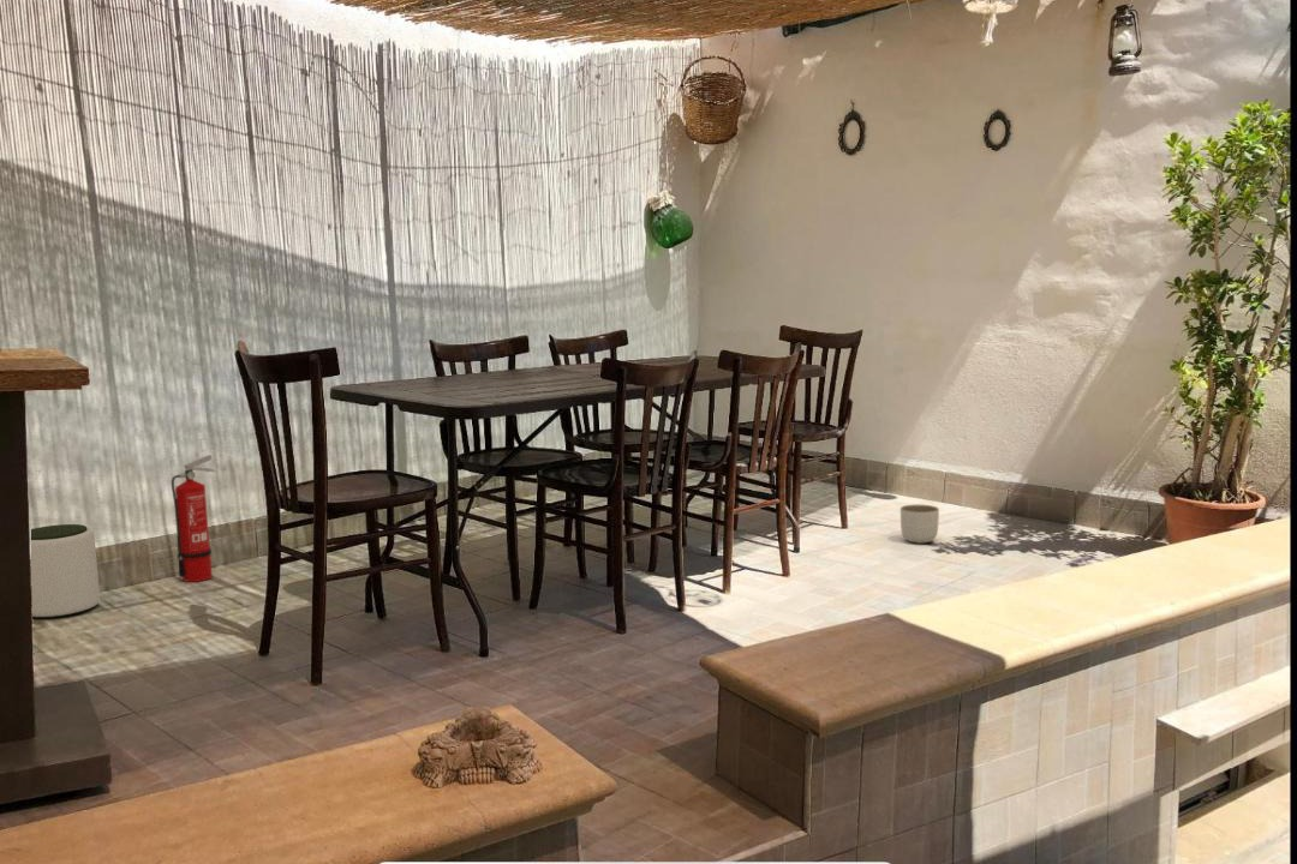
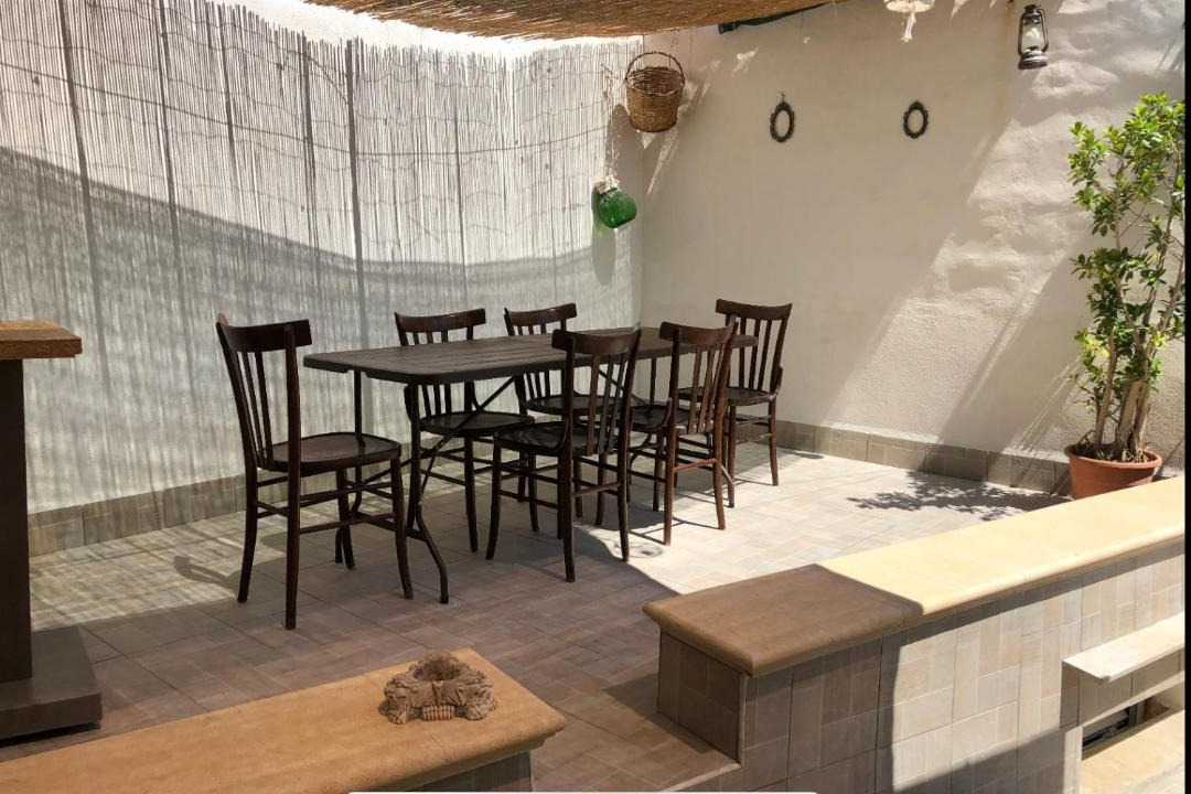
- planter [899,504,940,545]
- fire extinguisher [171,454,216,583]
- plant pot [30,523,101,619]
